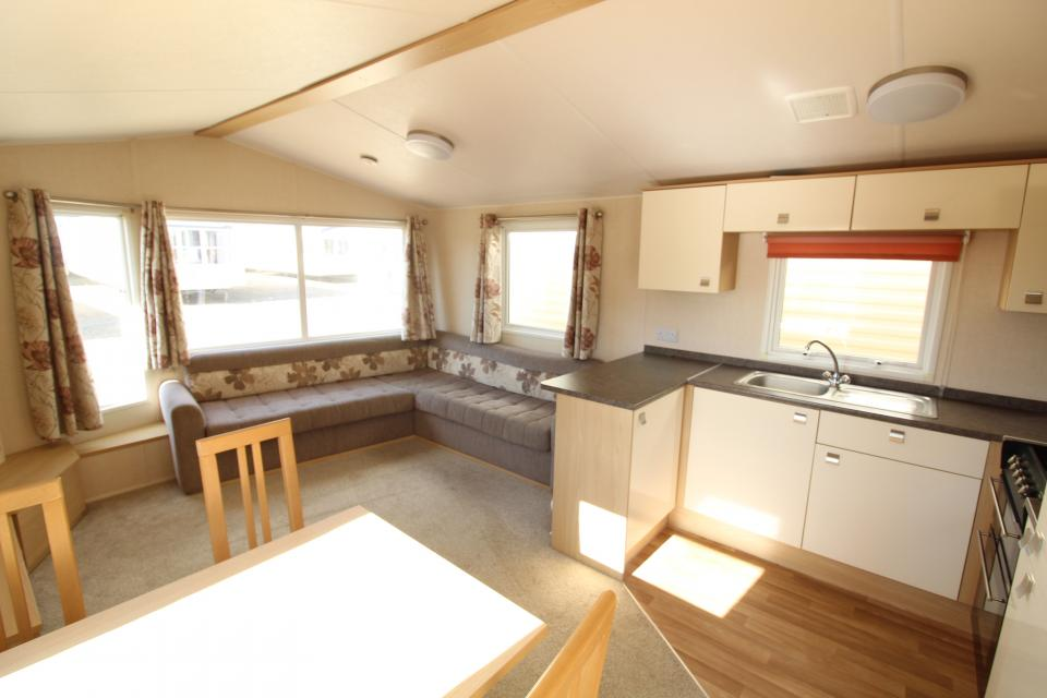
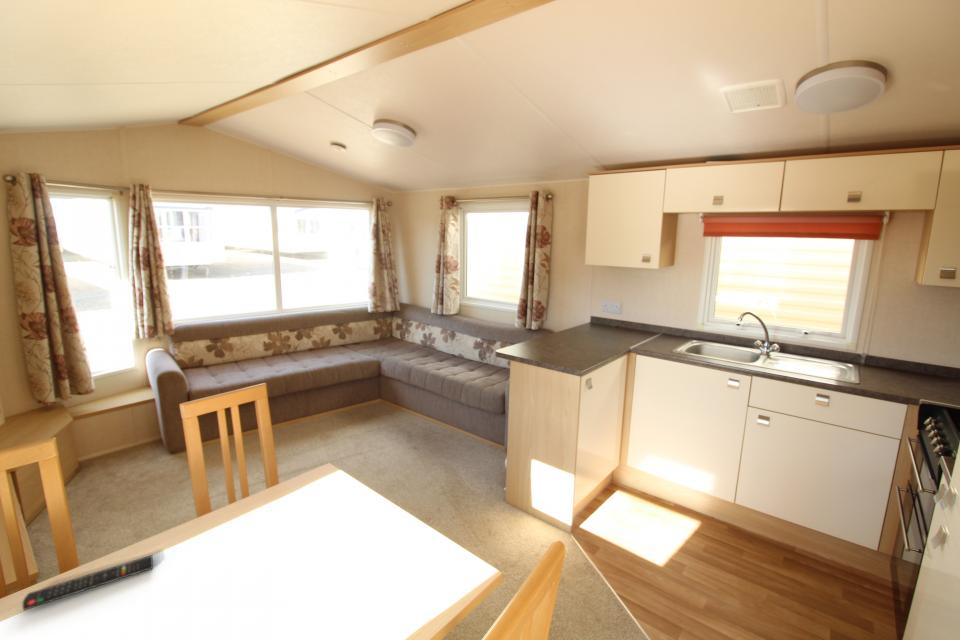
+ remote control [21,554,154,611]
